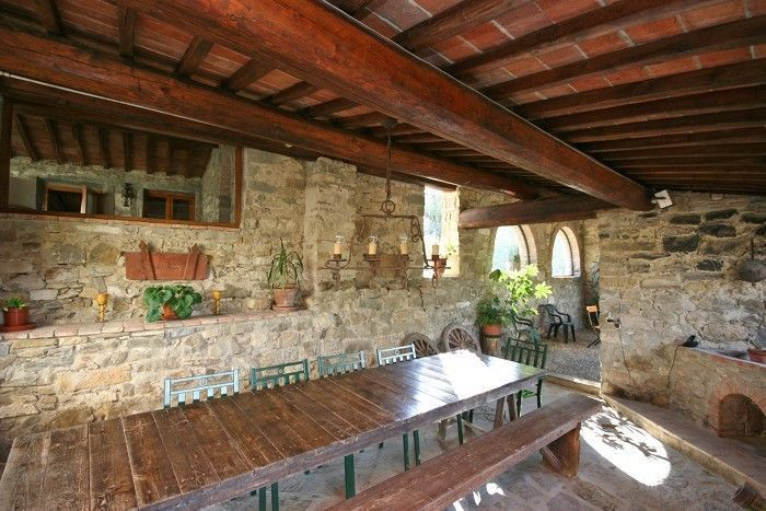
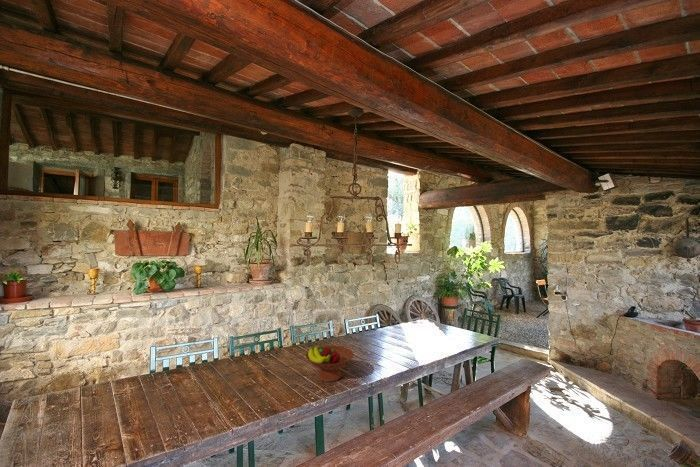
+ fruit bowl [305,345,355,383]
